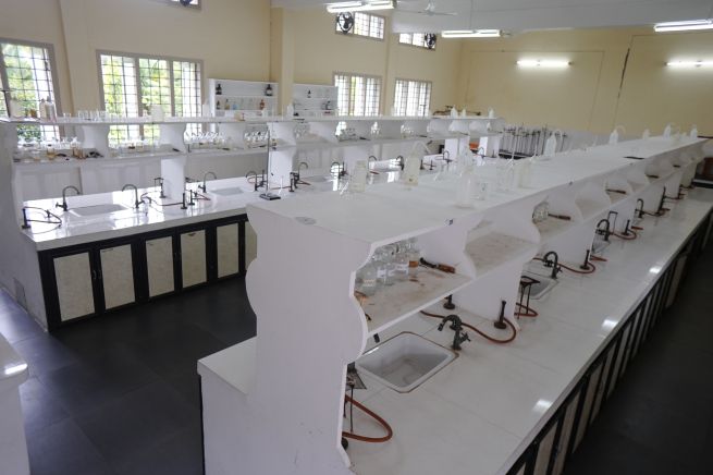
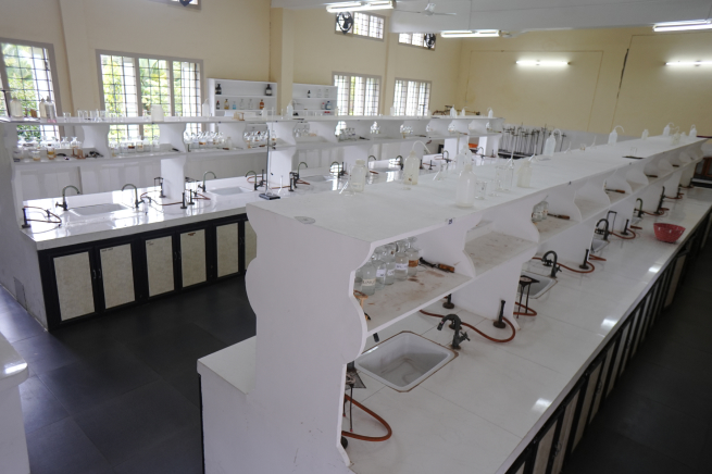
+ mixing bowl [652,222,687,244]
